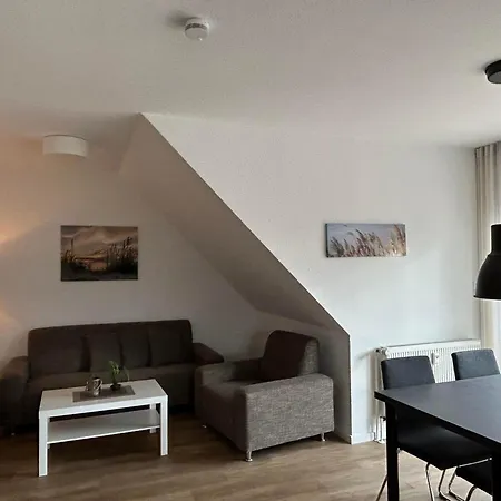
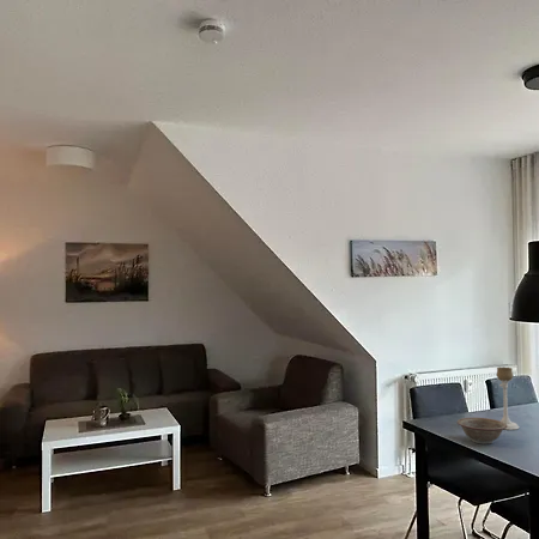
+ decorative bowl [455,417,508,446]
+ candle holder [496,365,520,431]
